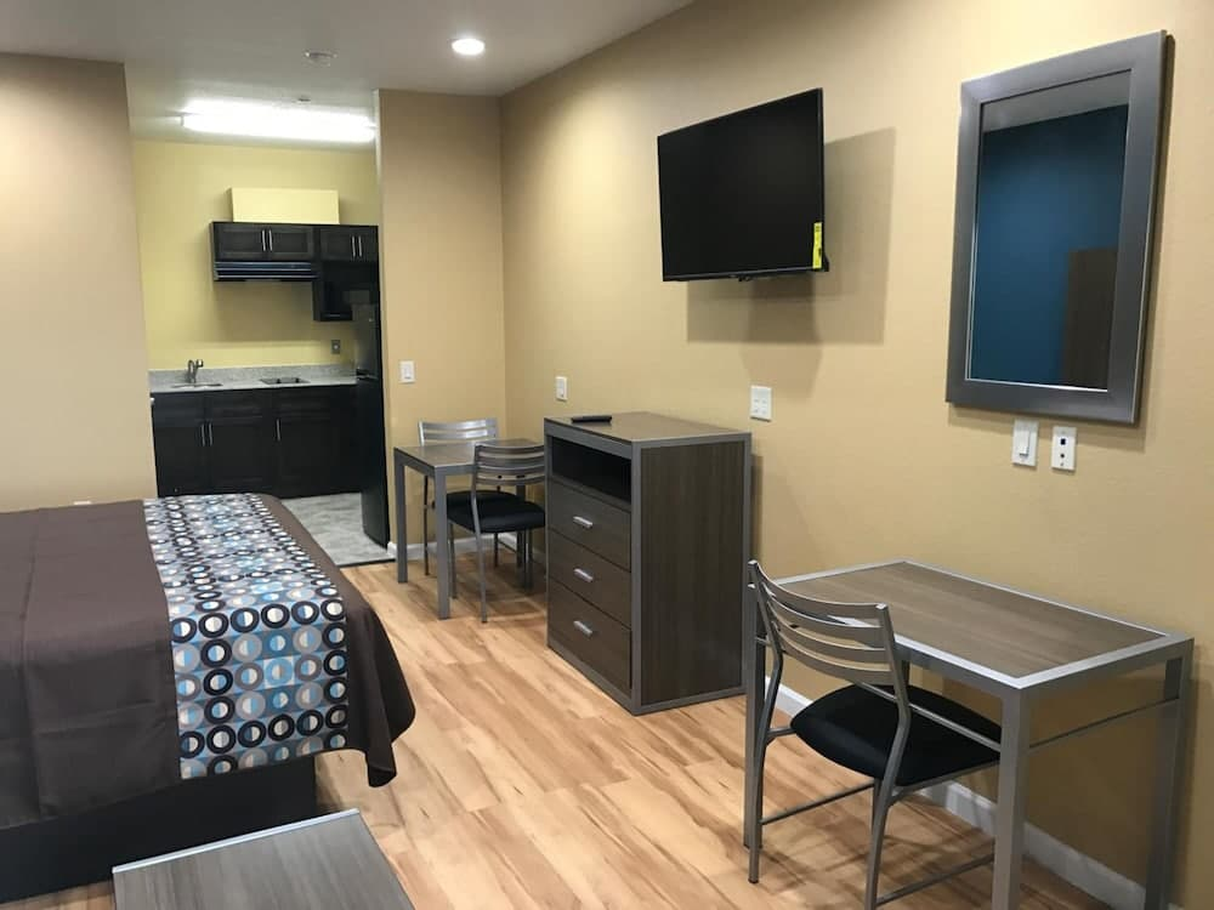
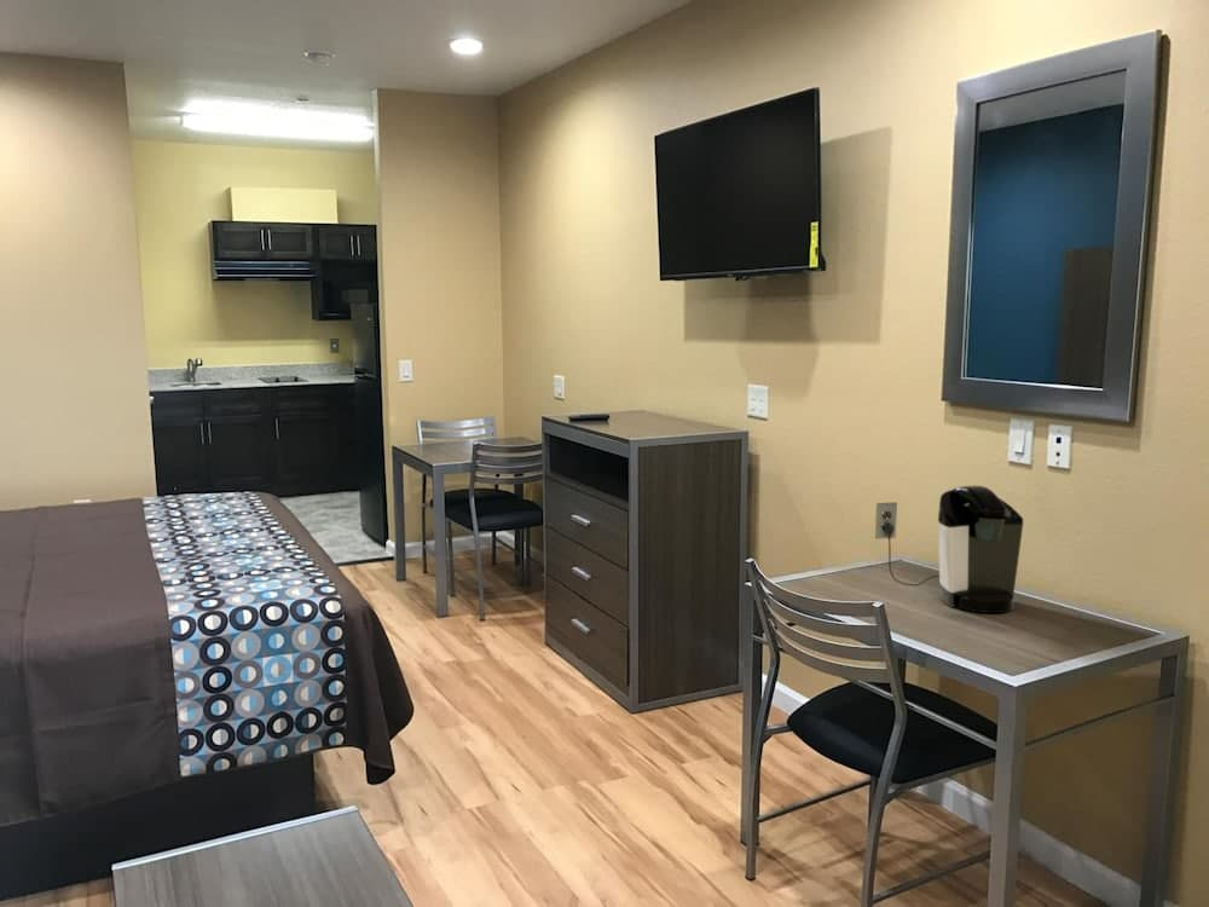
+ coffee maker [874,485,1024,614]
